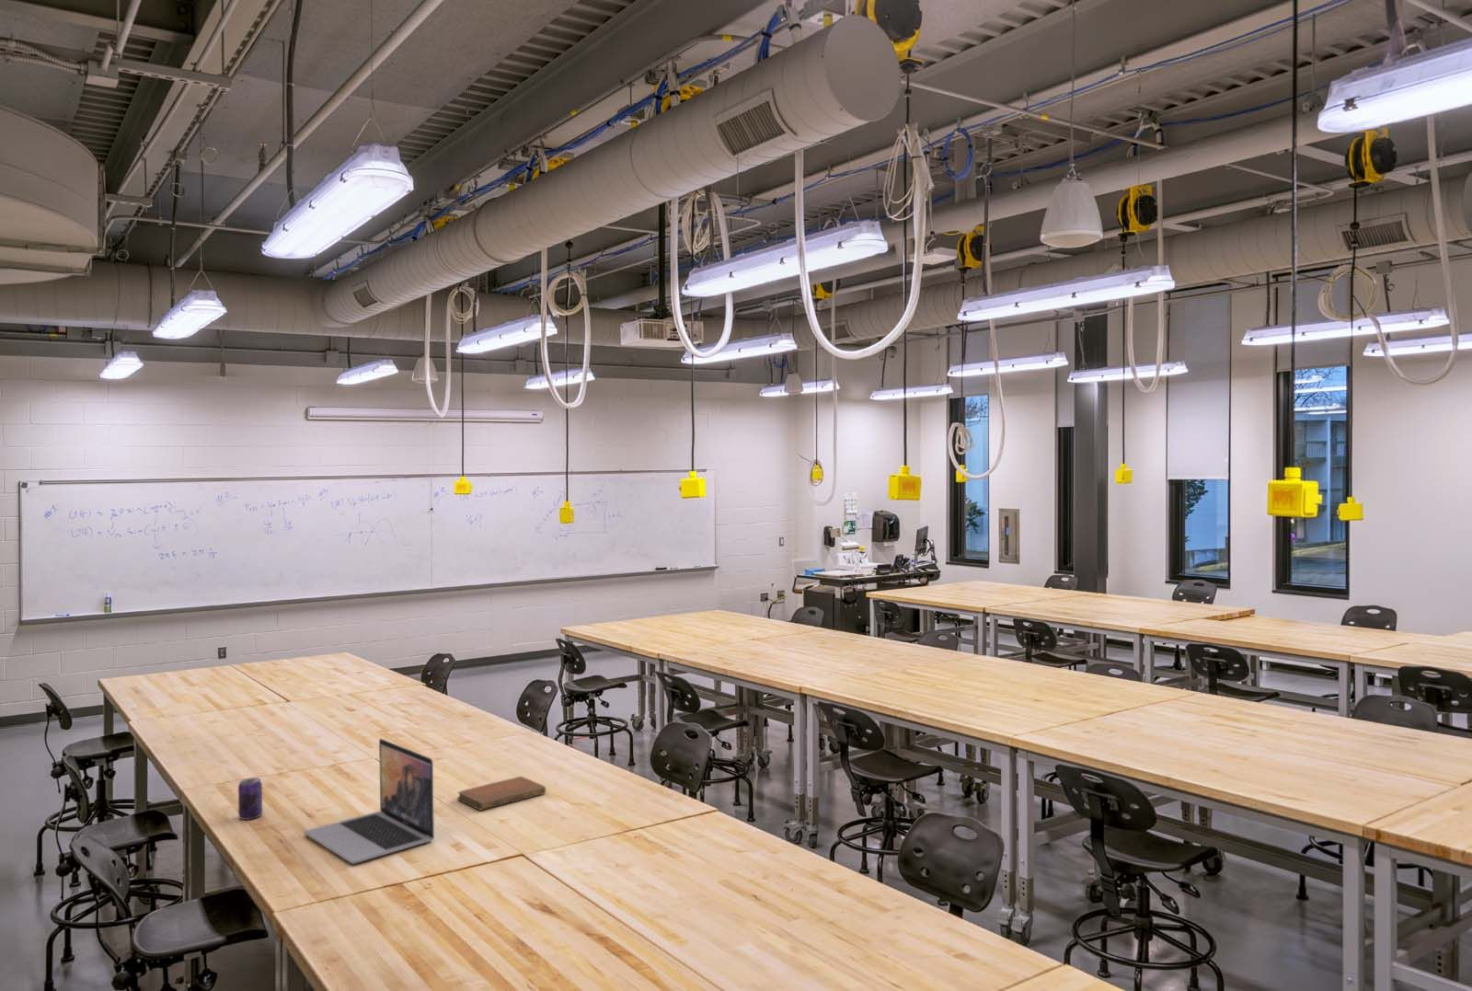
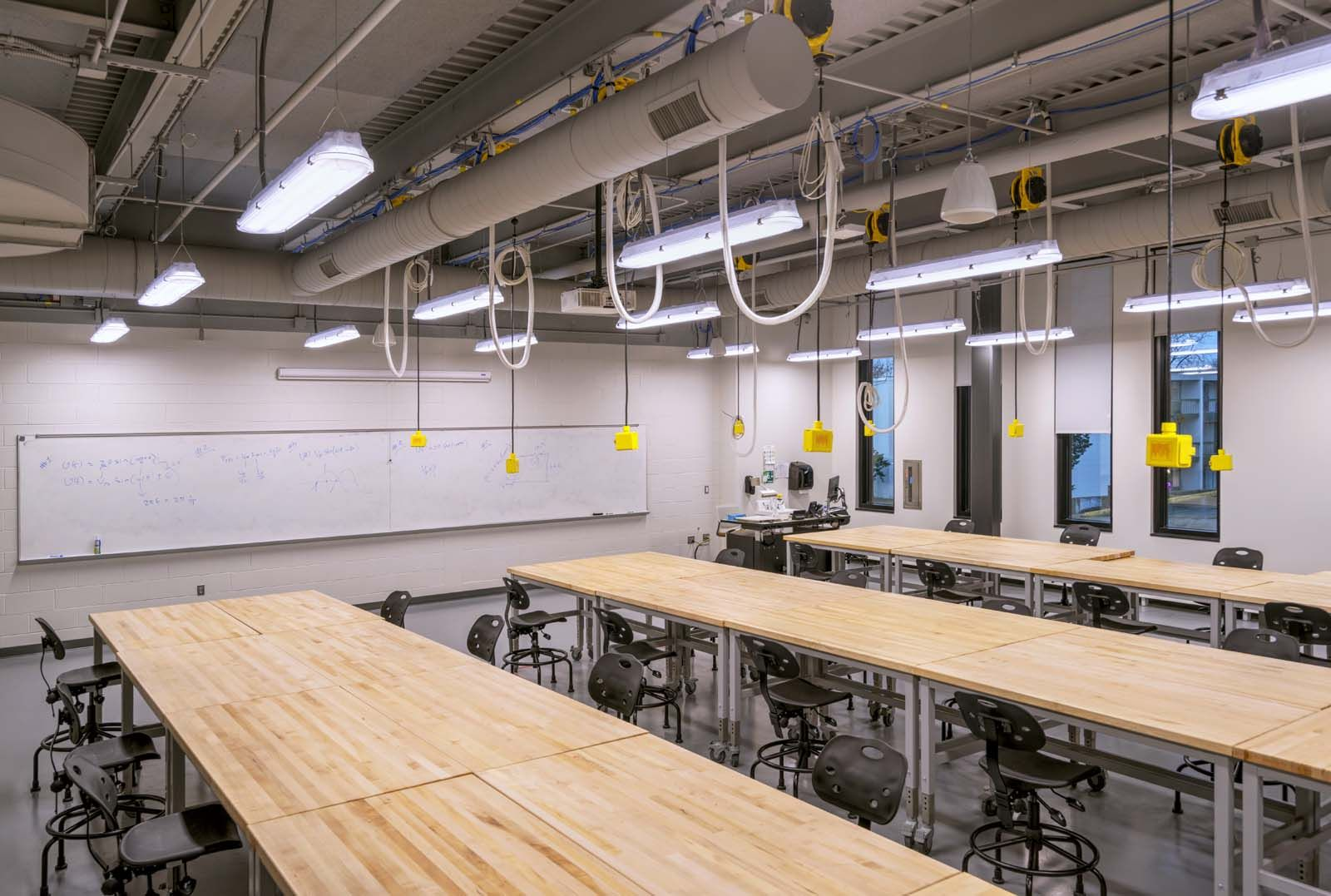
- beverage can [238,776,263,821]
- notebook [457,775,546,812]
- laptop [304,738,435,865]
